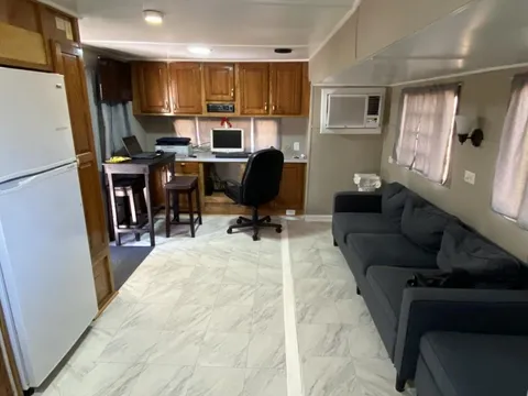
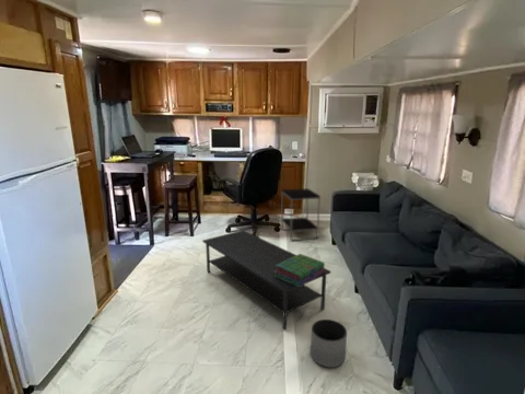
+ side table [280,187,322,242]
+ coffee table [201,229,331,331]
+ planter [310,318,348,369]
+ stack of books [275,253,327,287]
